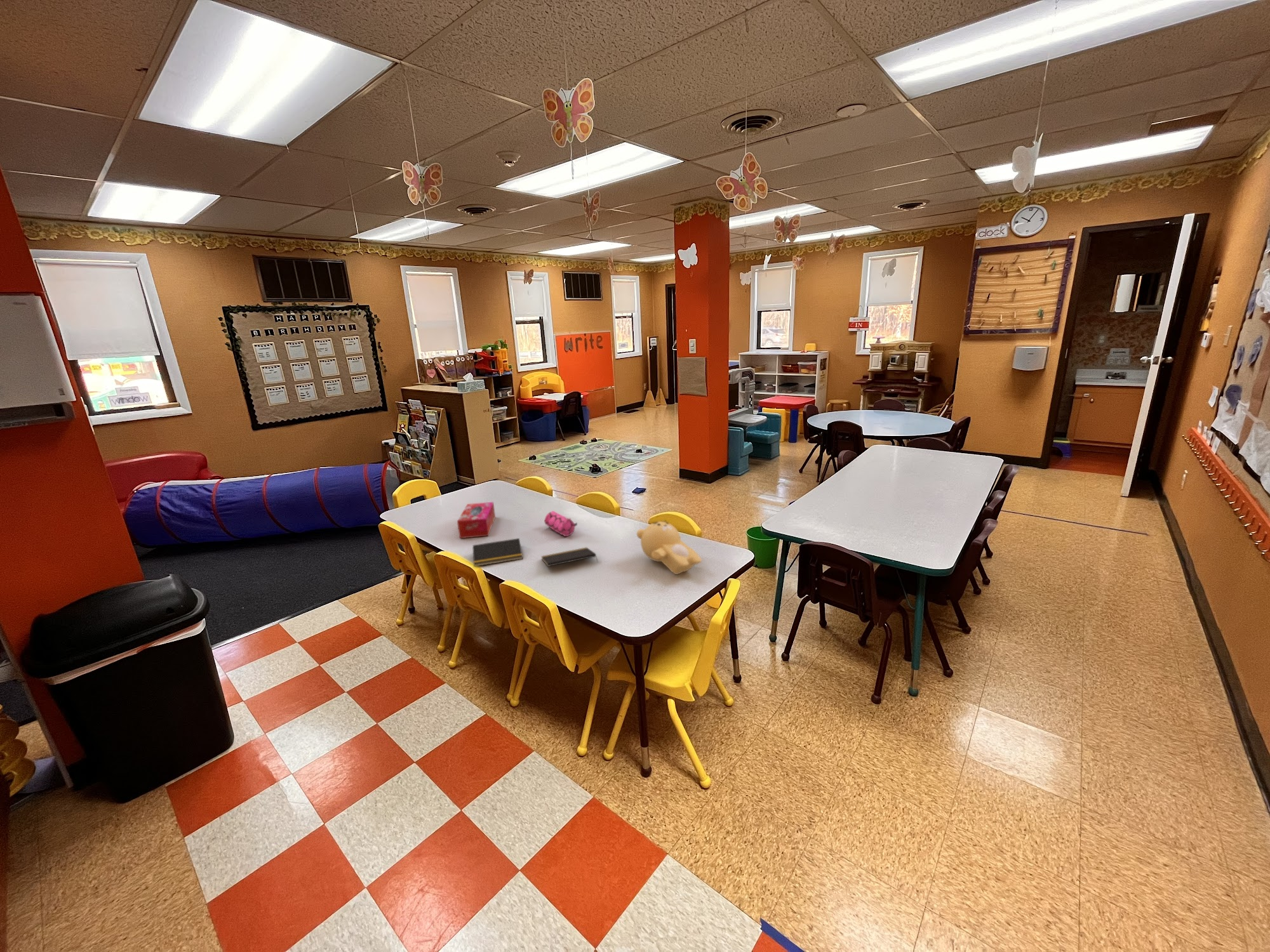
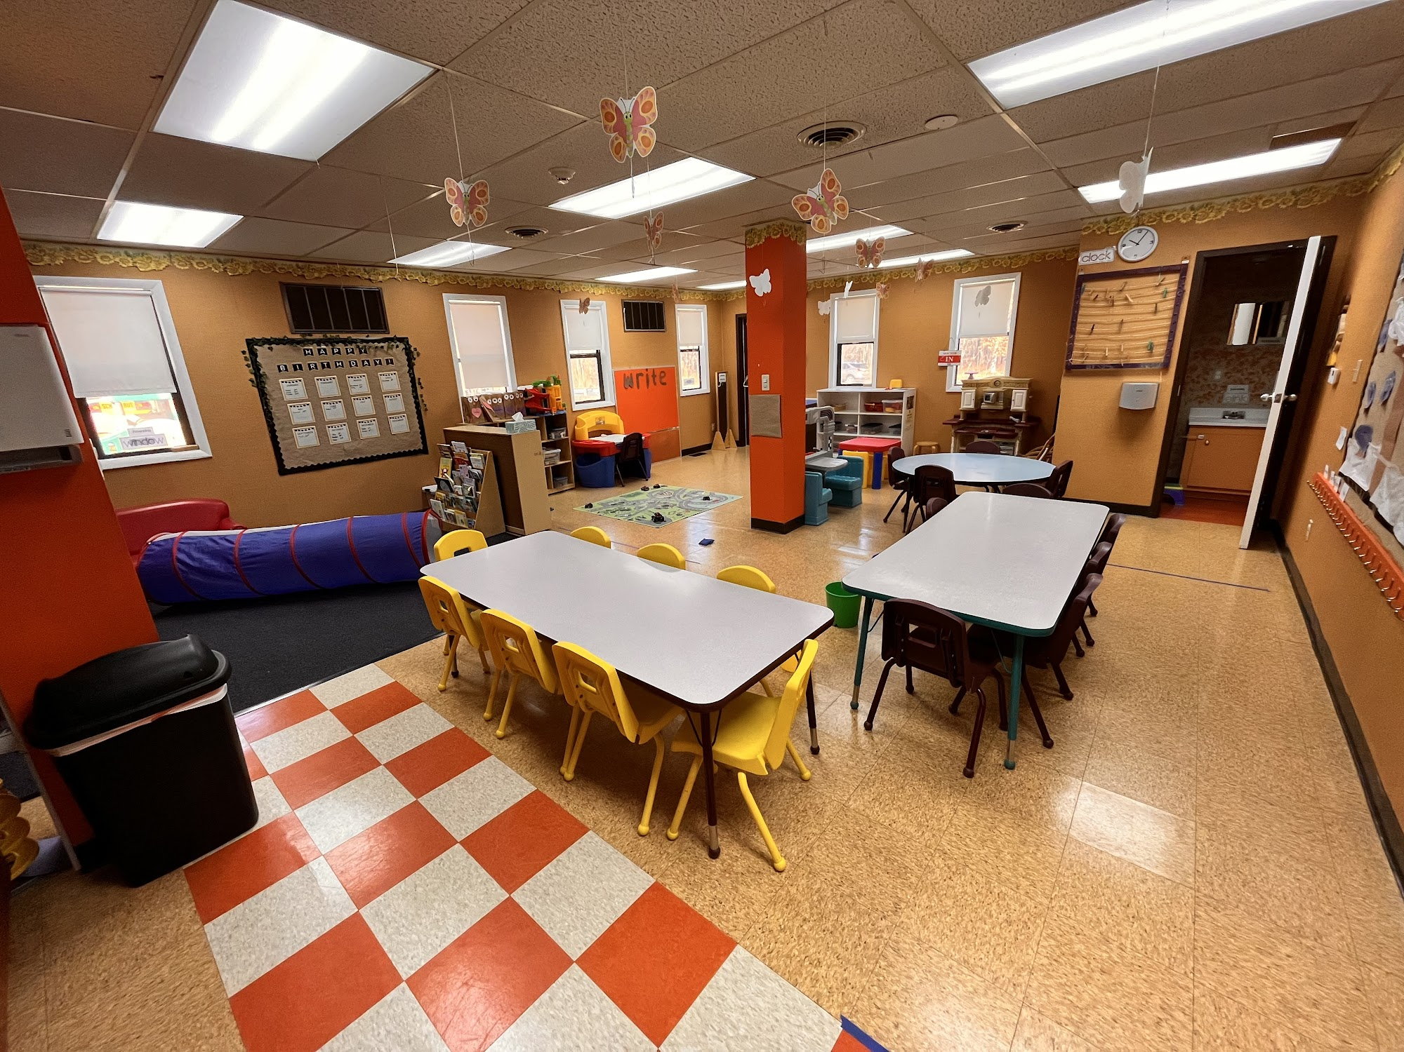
- teddy bear [636,520,702,575]
- notepad [472,538,523,567]
- notepad [540,546,598,567]
- tissue box [457,501,496,539]
- pencil case [544,510,578,537]
